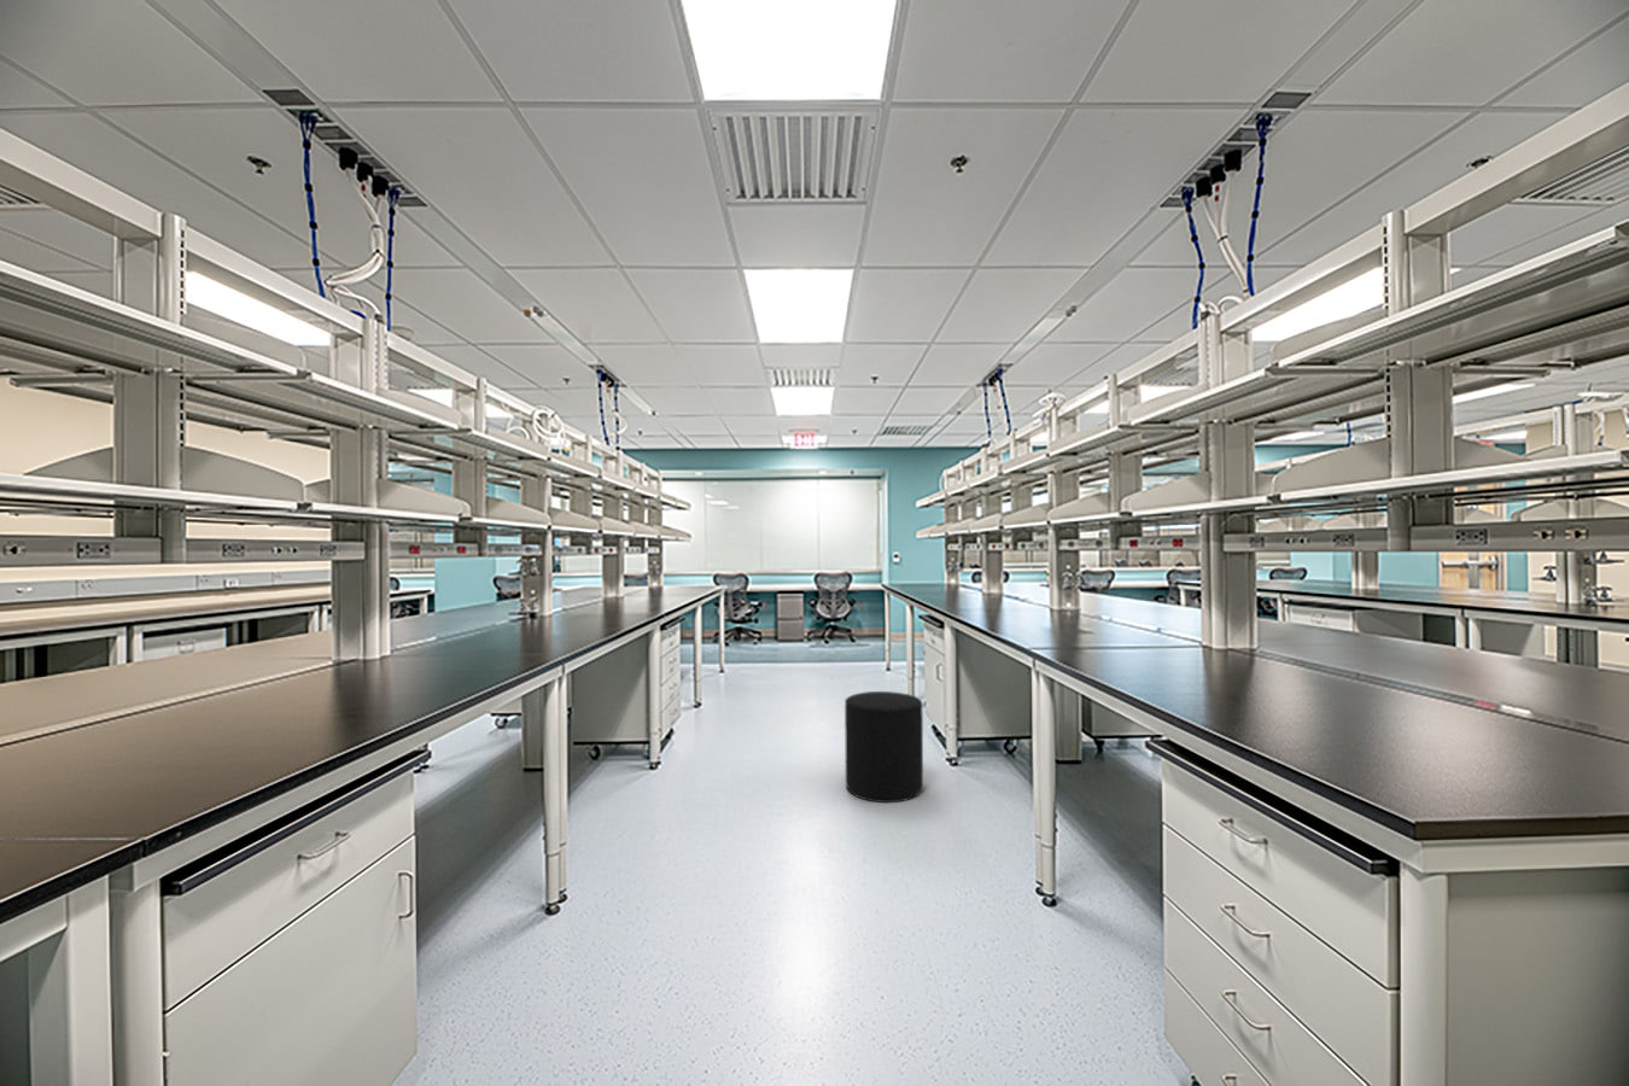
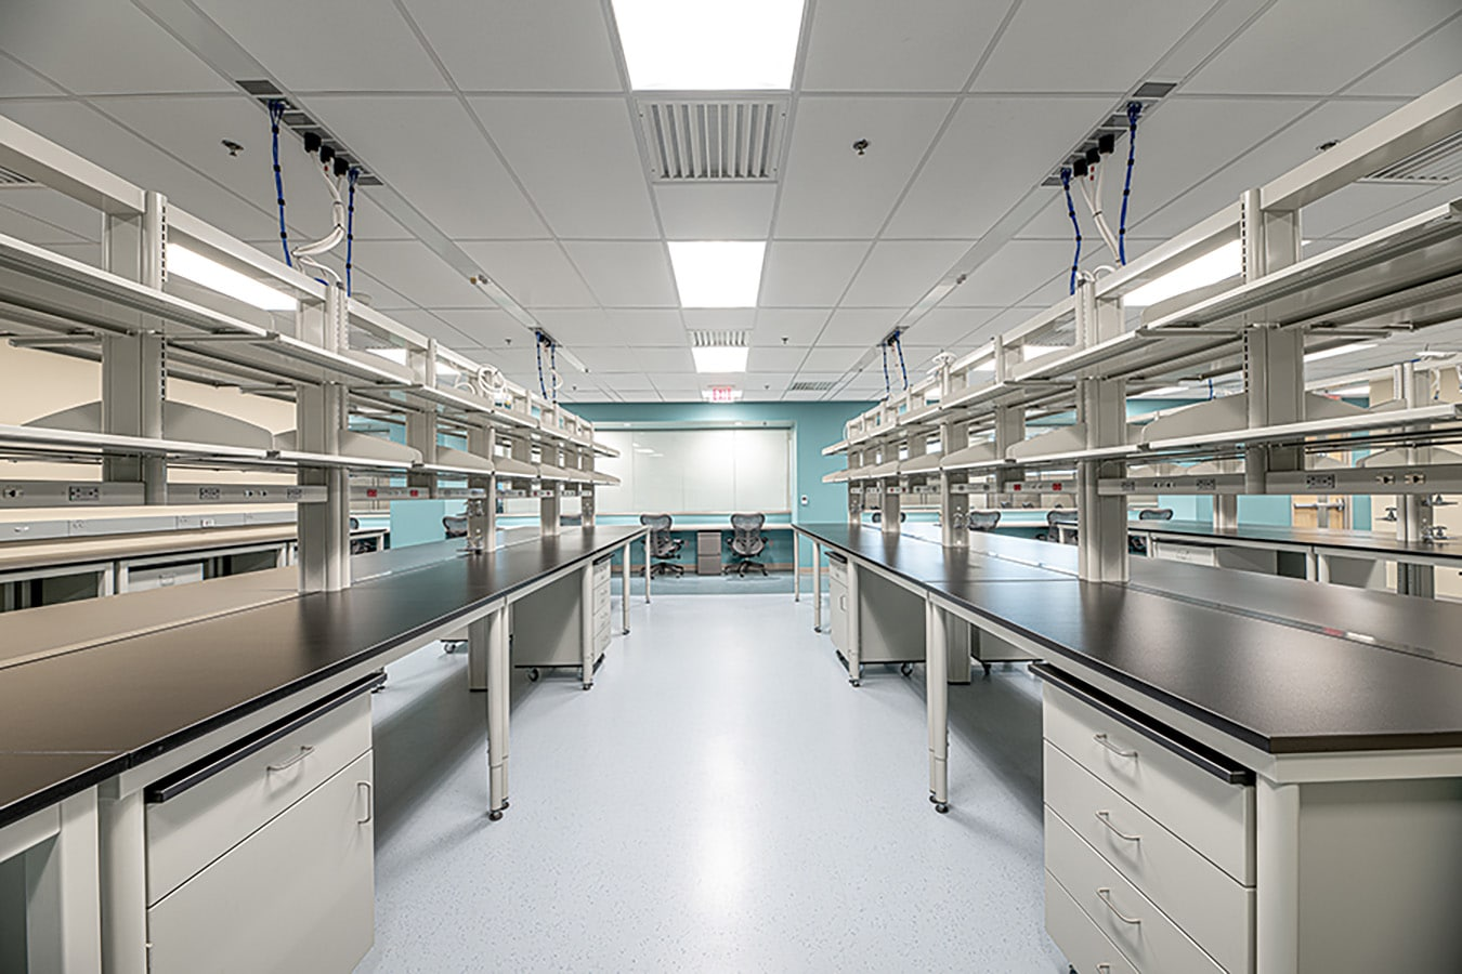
- stool [844,690,925,804]
